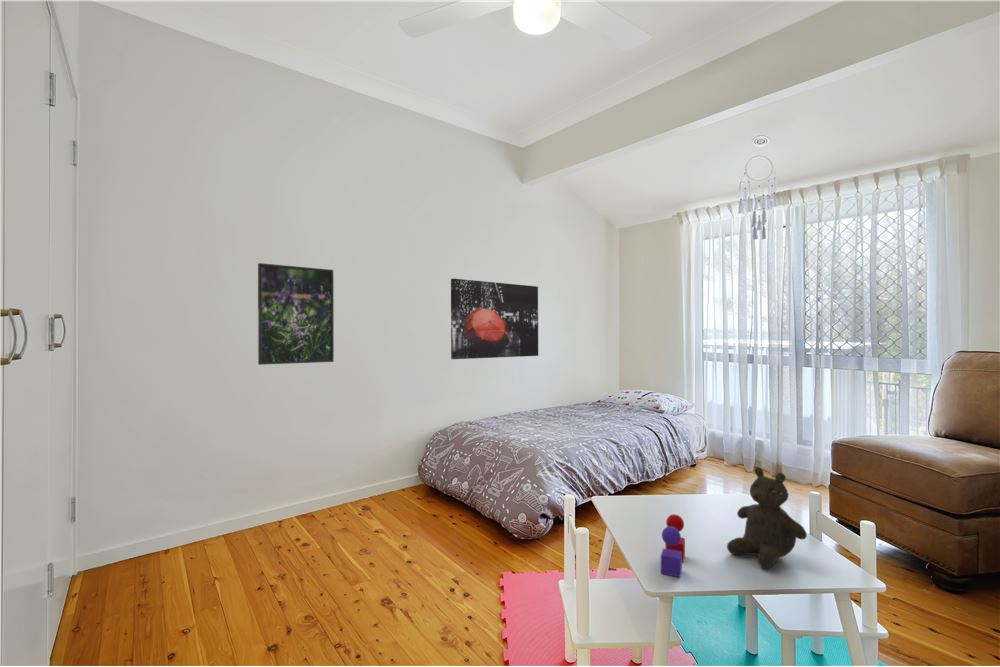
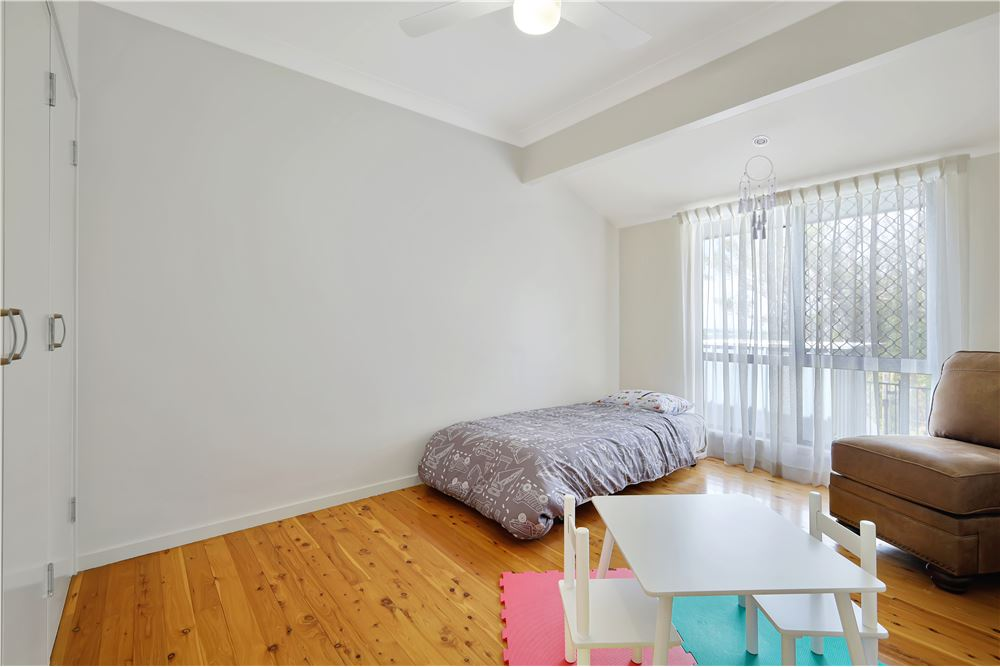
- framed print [257,262,335,366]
- teddy bear [726,466,808,569]
- toy blocks [660,513,686,578]
- wall art [450,278,539,360]
